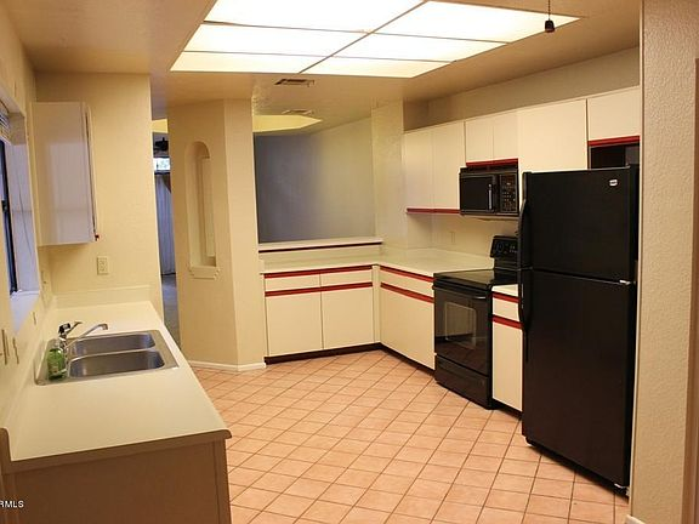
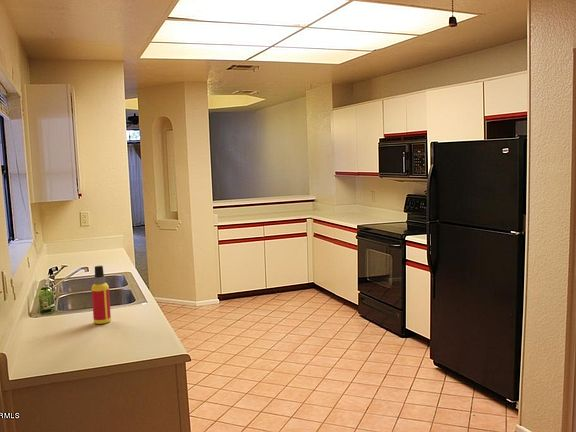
+ spray bottle [91,265,112,325]
